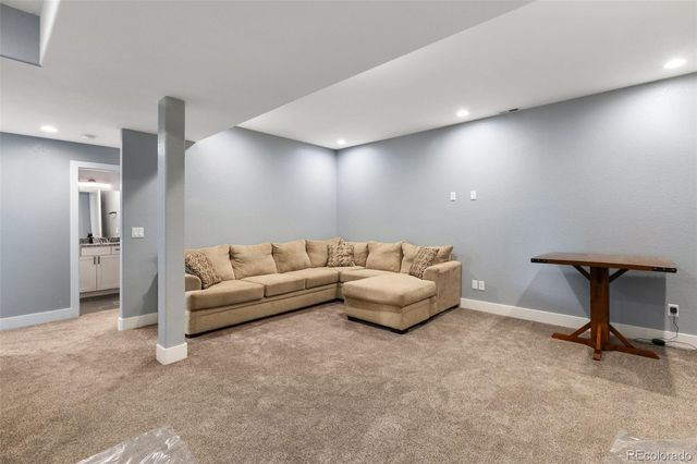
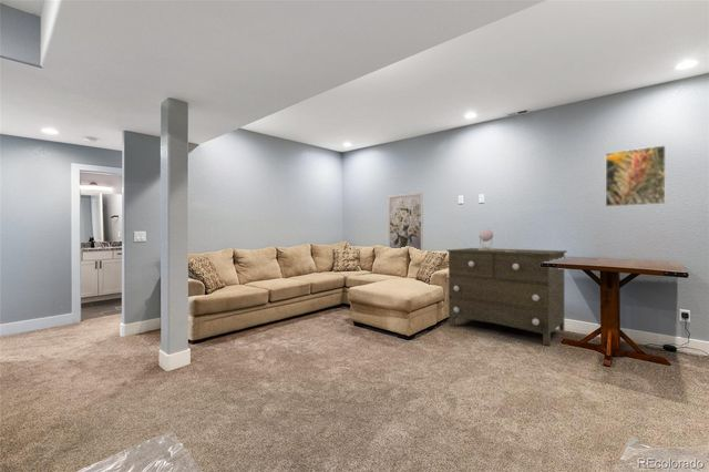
+ dresser [445,247,568,347]
+ table lamp [477,228,515,252]
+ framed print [605,144,667,207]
+ wall art [387,192,424,252]
